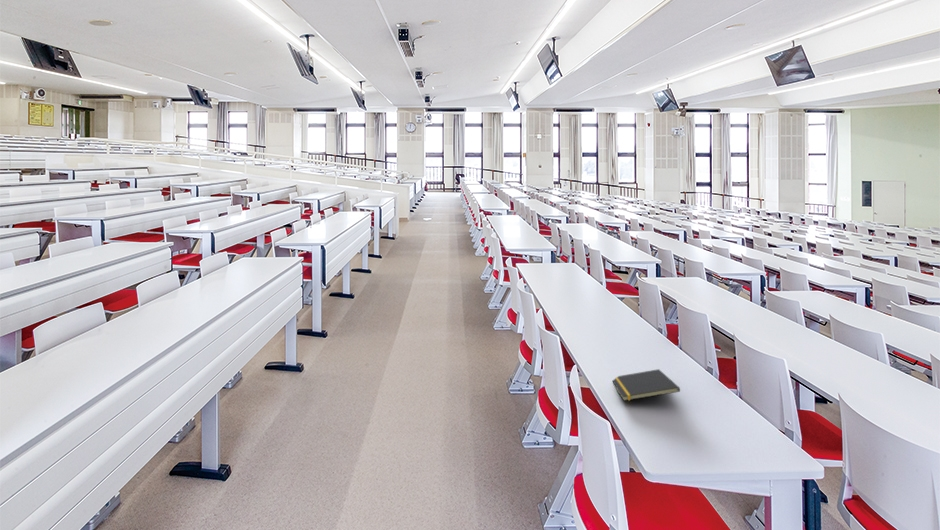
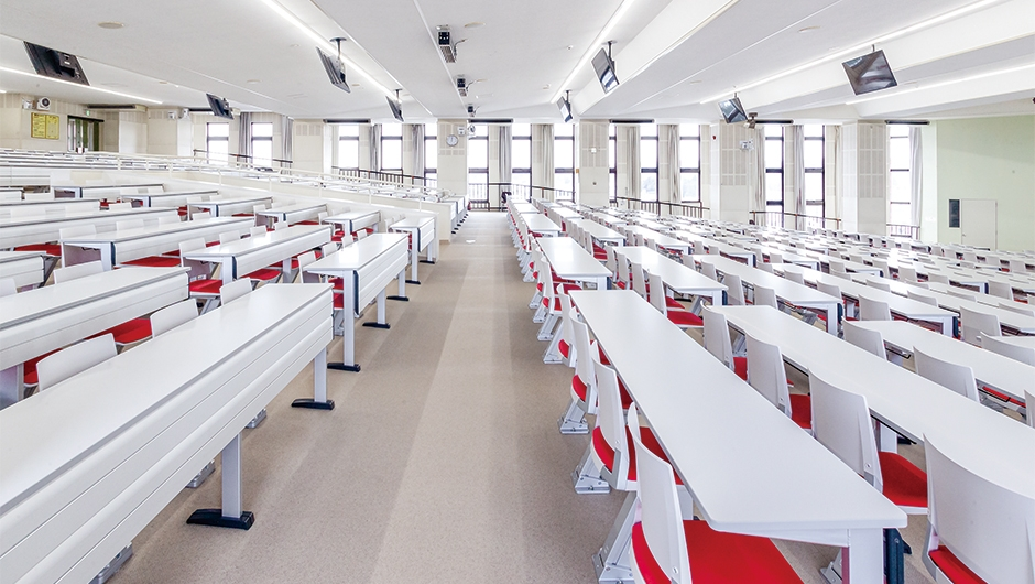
- notepad [612,368,681,402]
